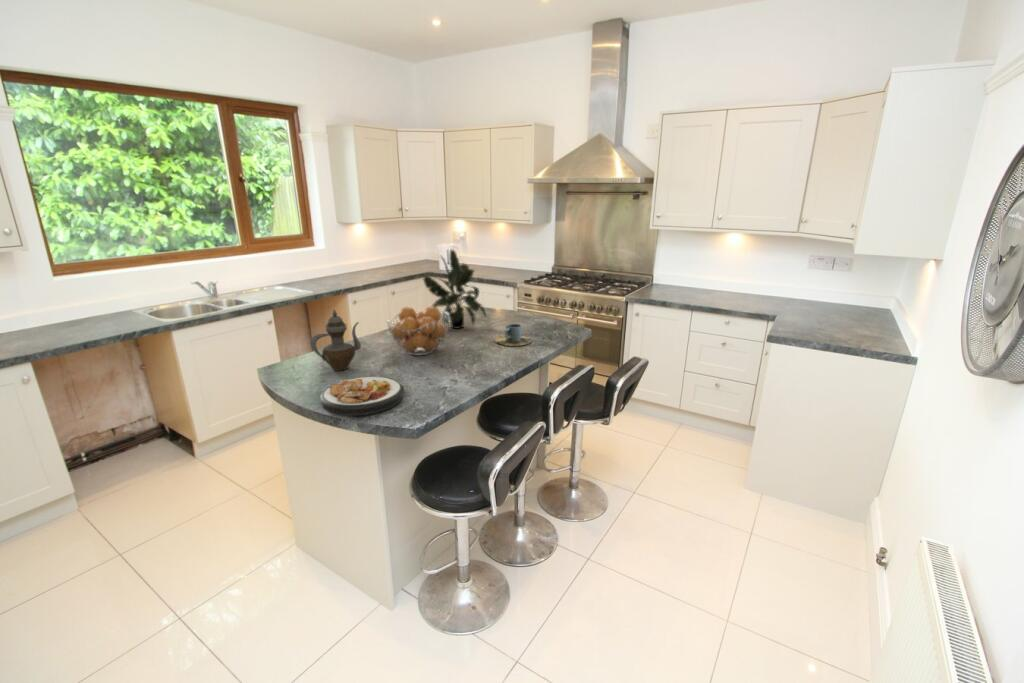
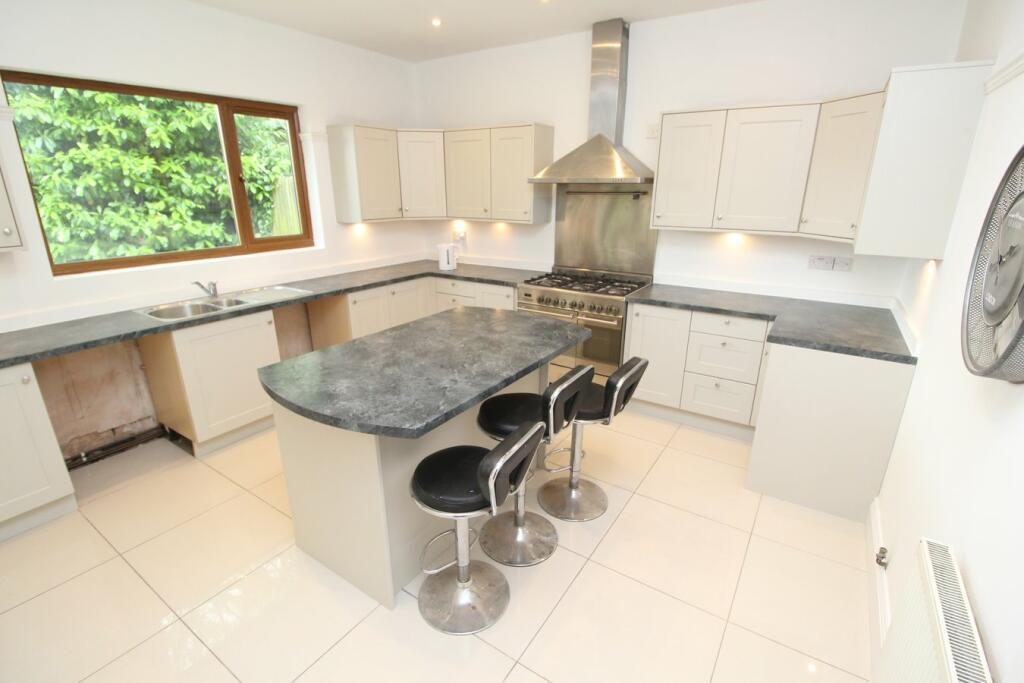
- fruit basket [386,305,451,356]
- cup [494,323,533,347]
- plate [318,376,405,417]
- potted plant [422,249,487,330]
- teapot [309,308,362,372]
